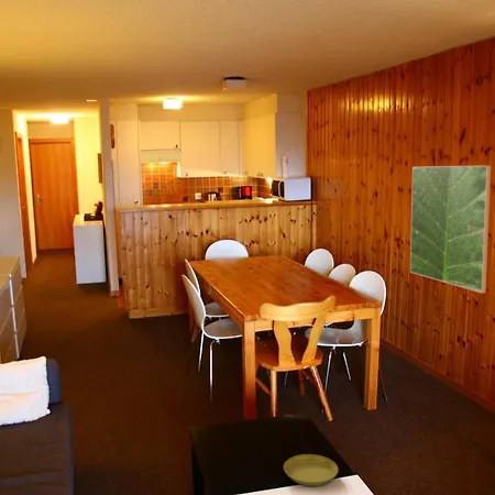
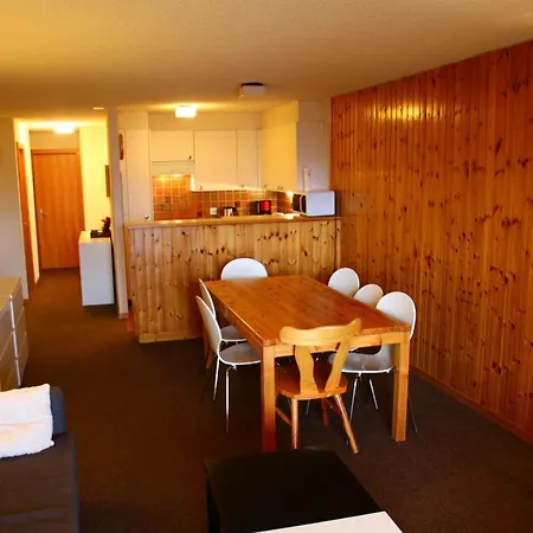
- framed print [409,165,492,294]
- saucer [283,453,339,487]
